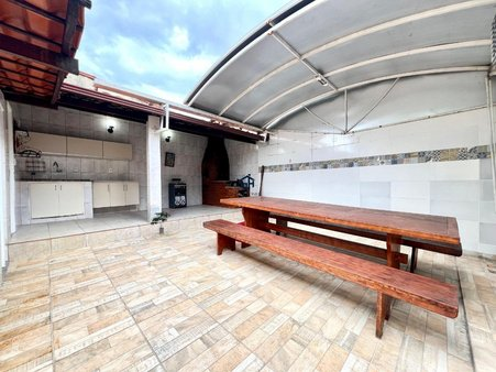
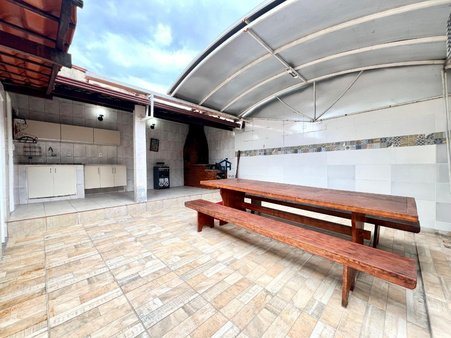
- potted plant [150,210,172,234]
